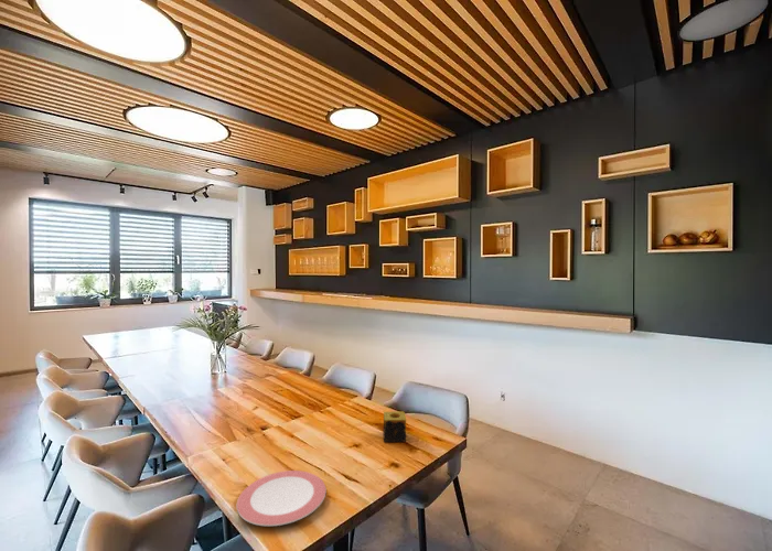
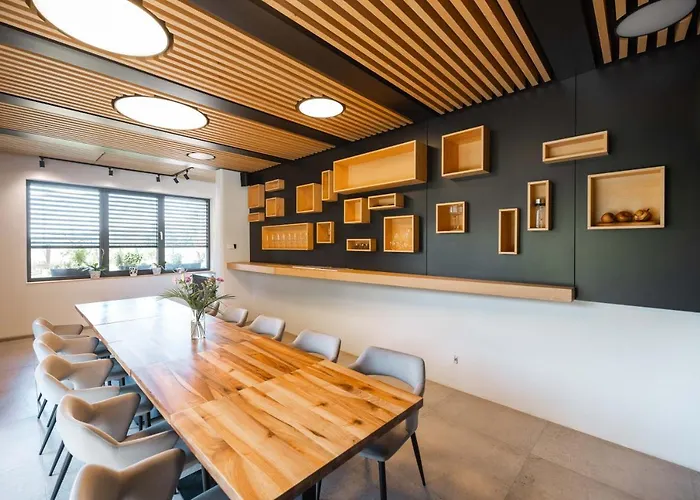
- candle [382,410,407,443]
- plate [236,469,328,527]
